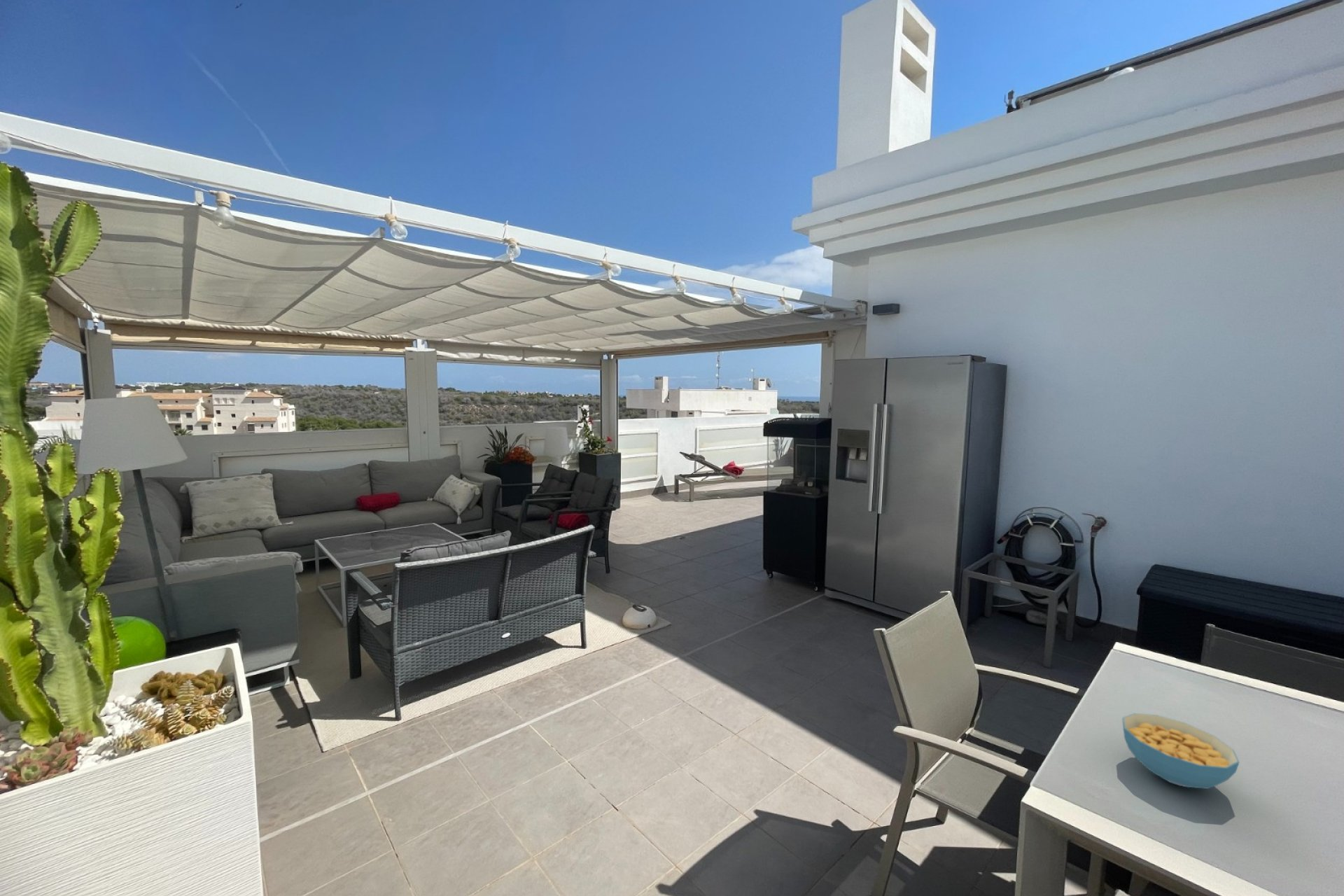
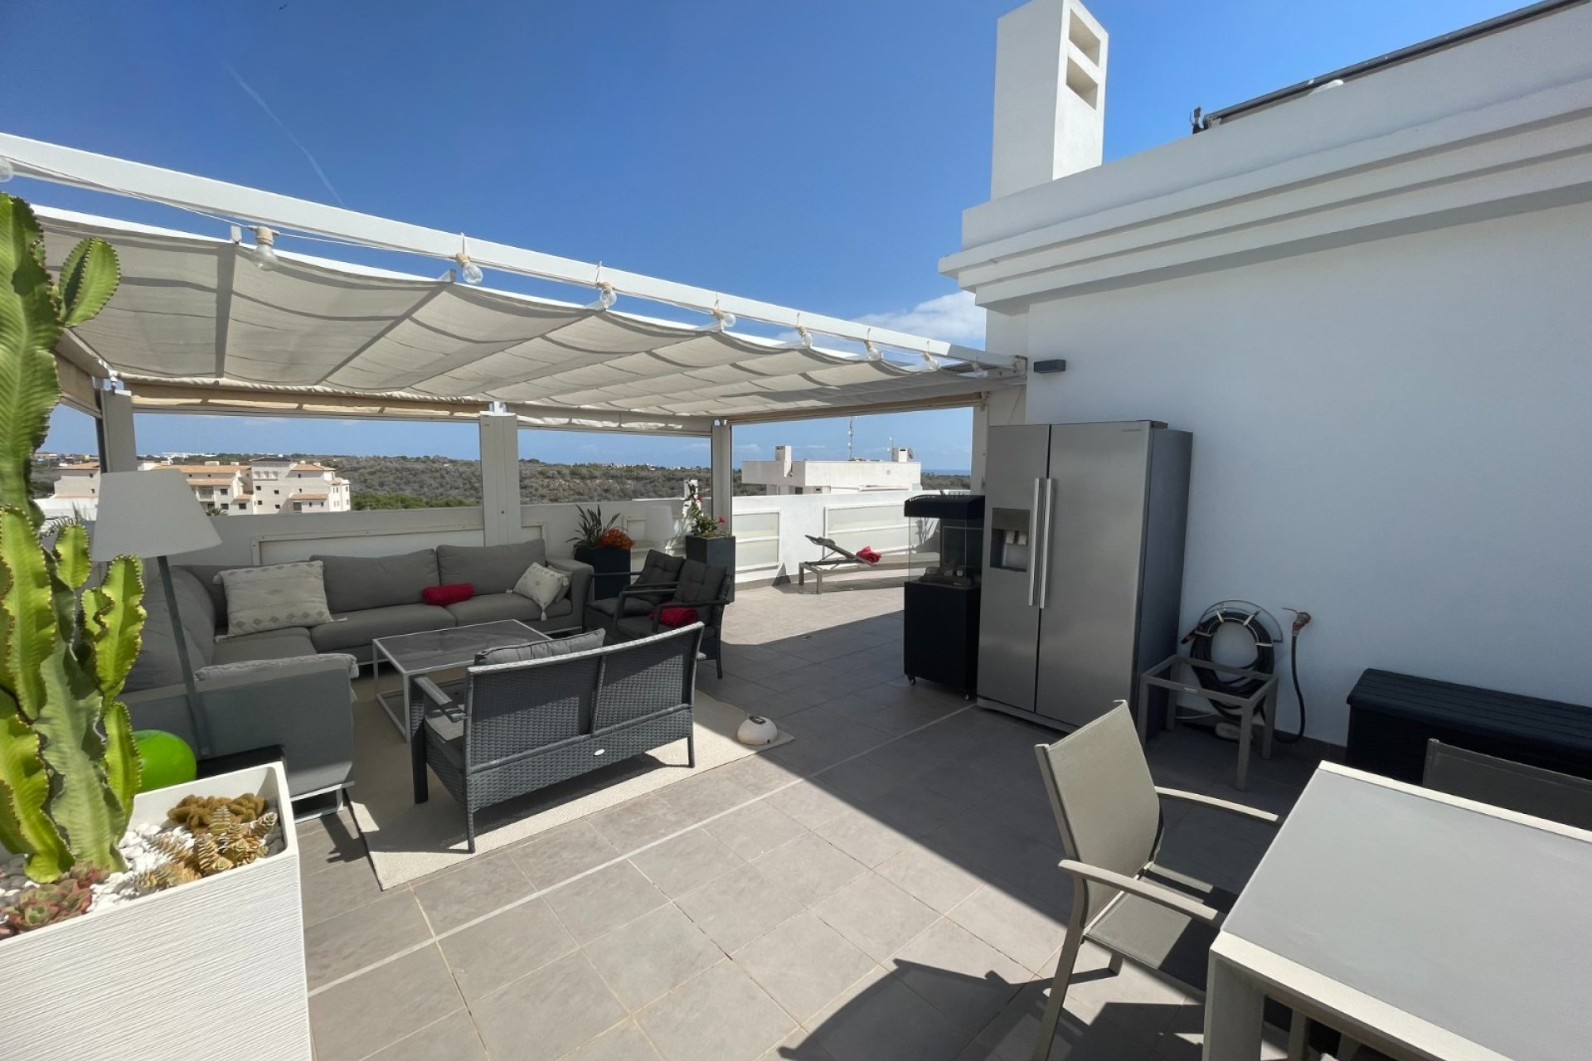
- cereal bowl [1121,713,1240,790]
